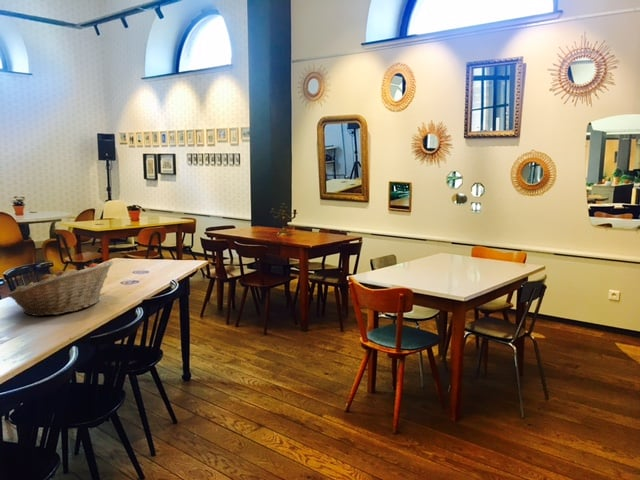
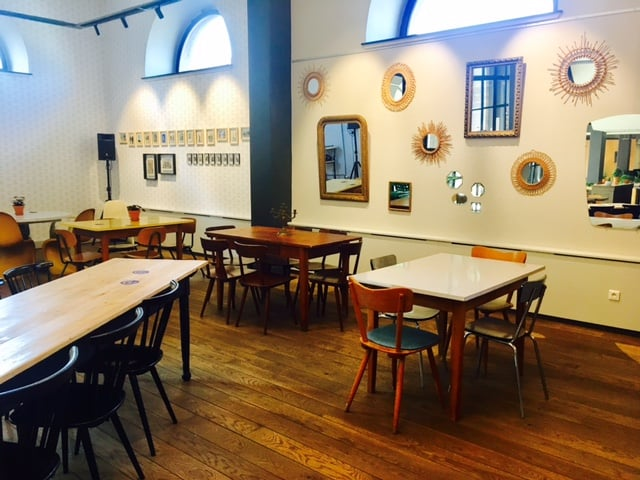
- fruit basket [6,260,114,318]
